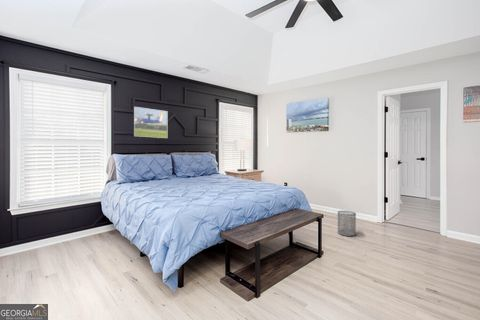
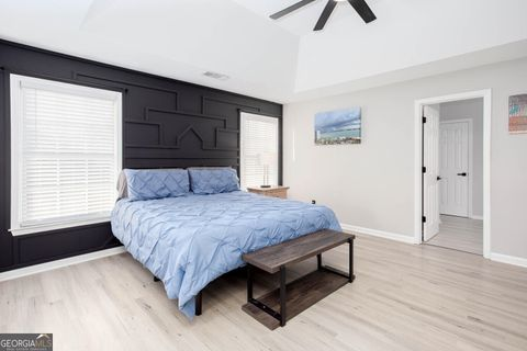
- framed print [133,106,168,139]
- wastebasket [336,210,357,237]
